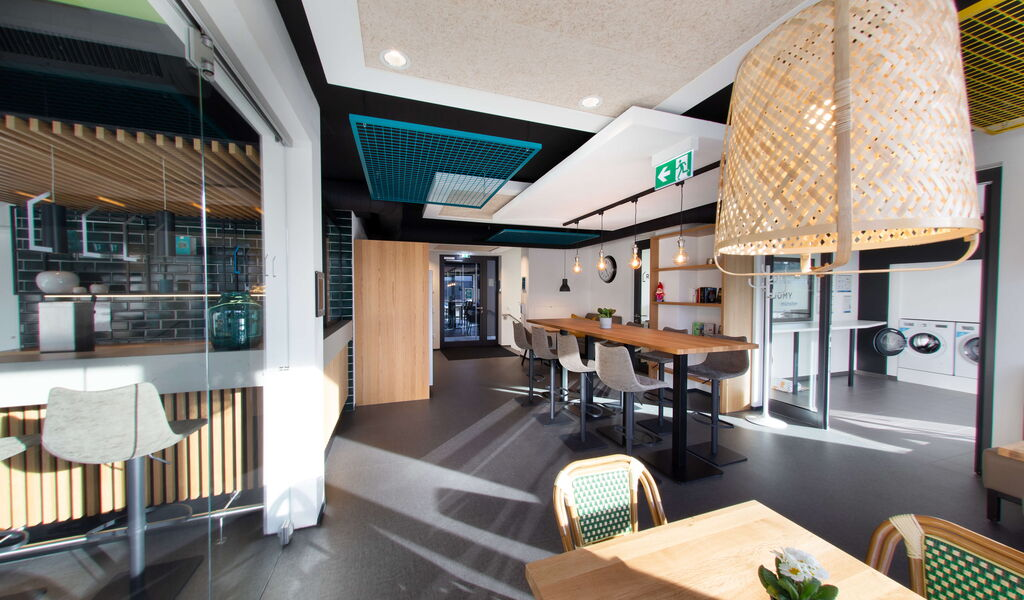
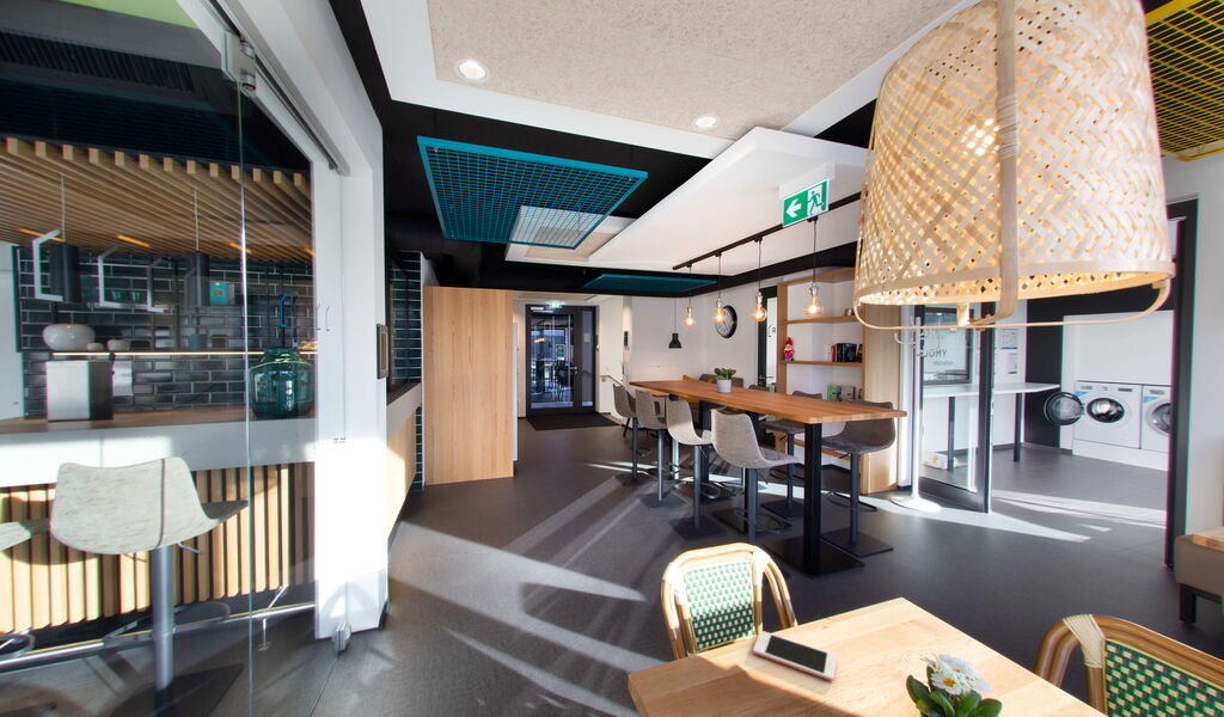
+ cell phone [752,630,838,682]
